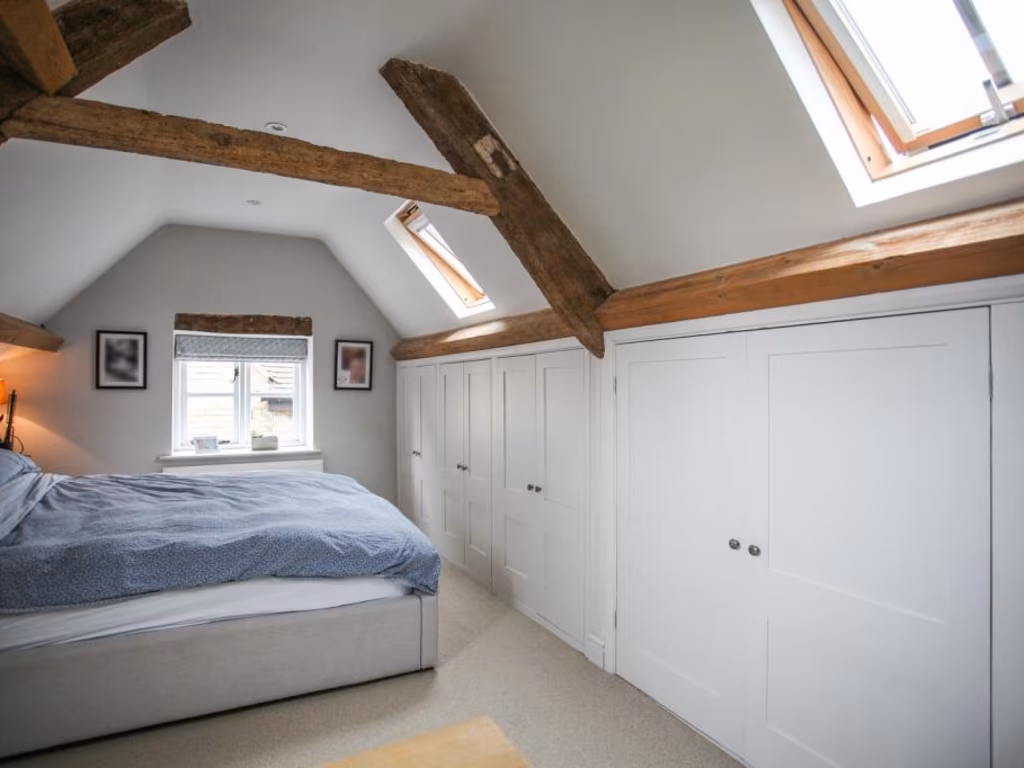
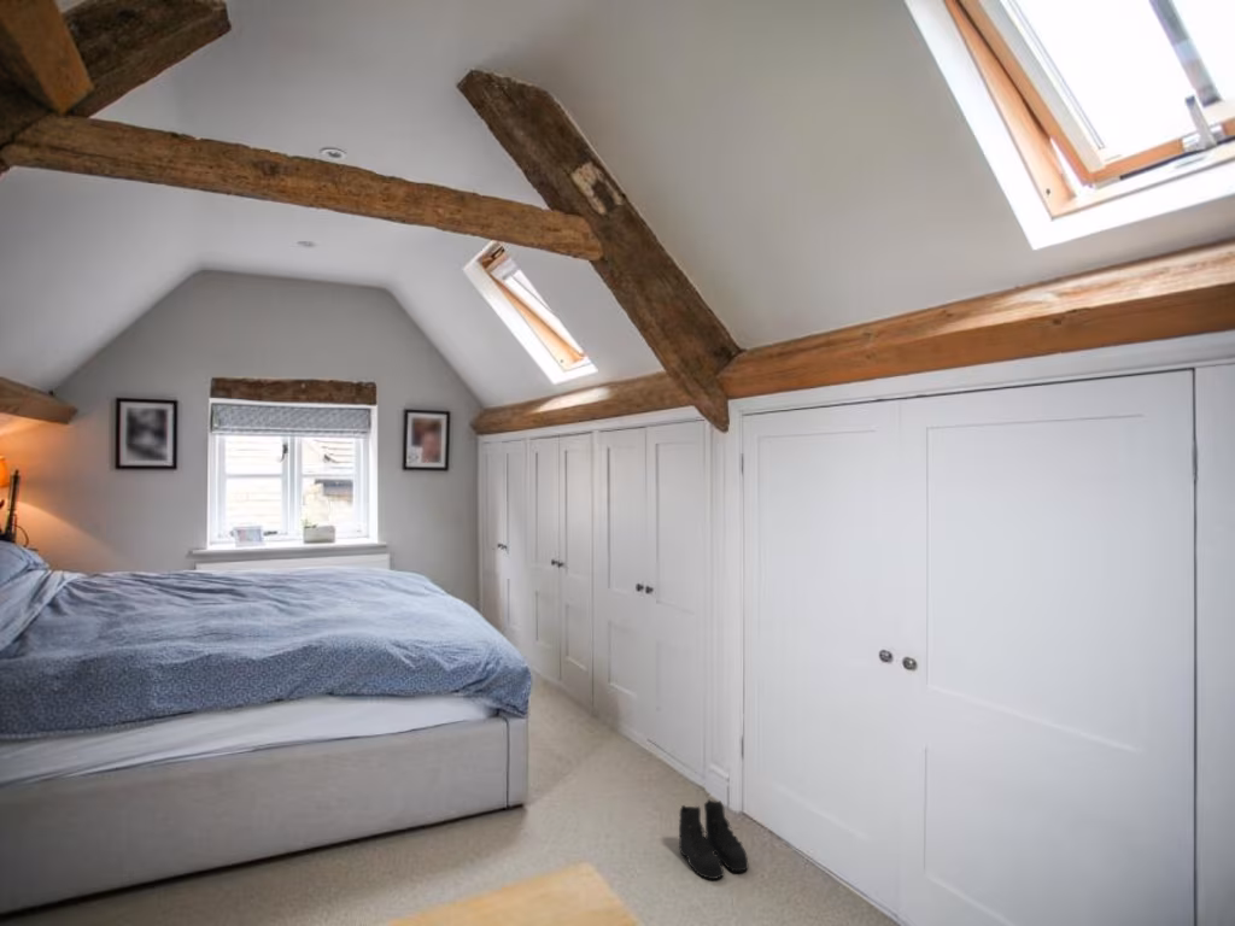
+ boots [678,798,750,880]
